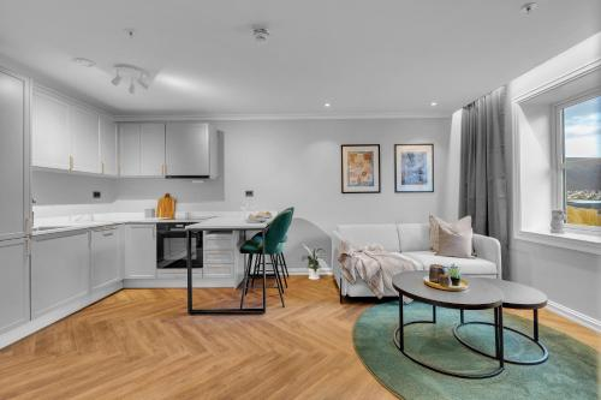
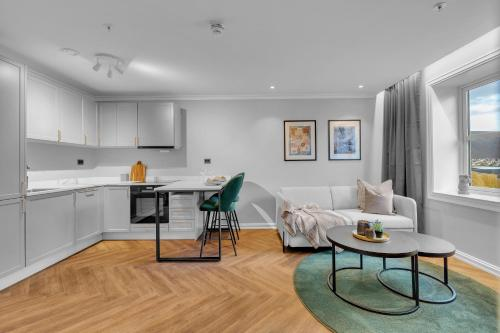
- house plant [300,244,326,281]
